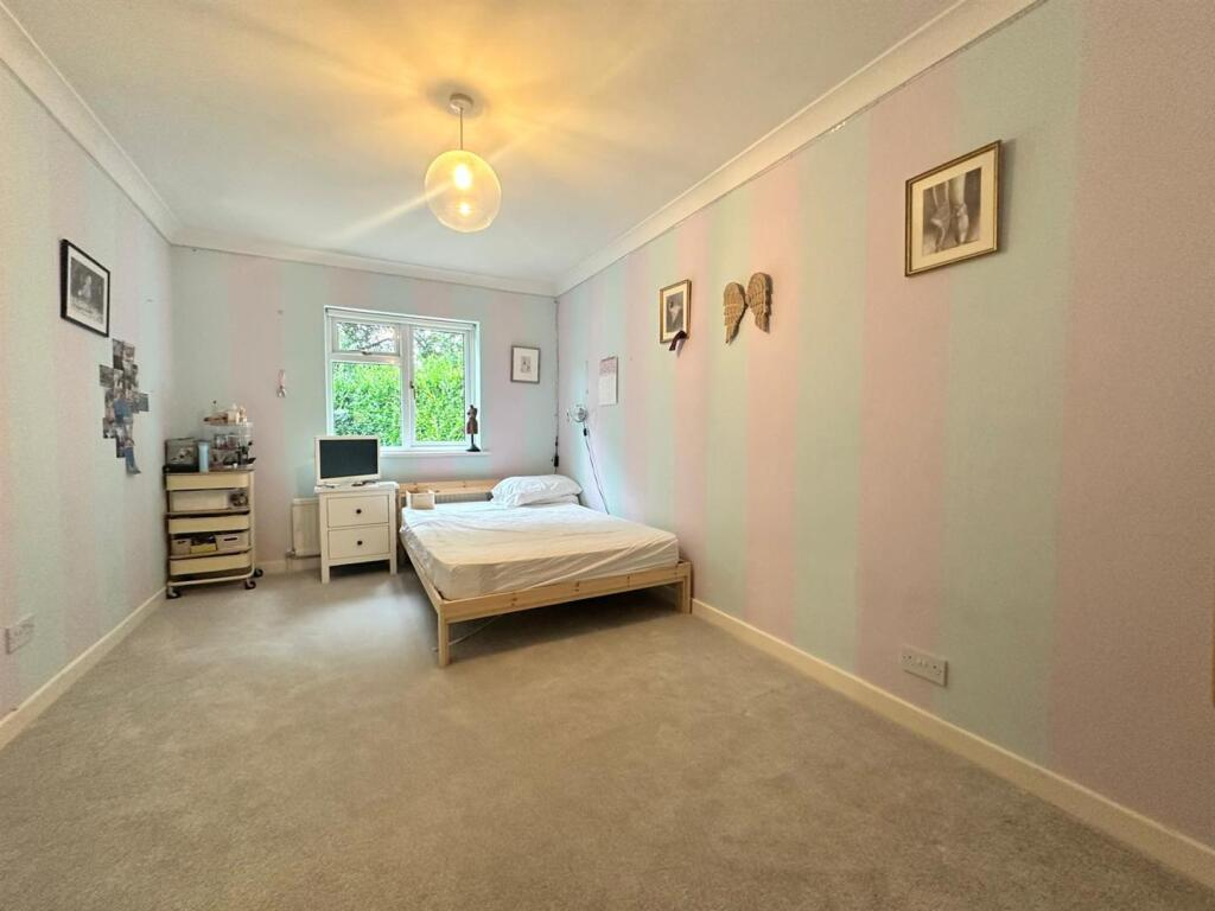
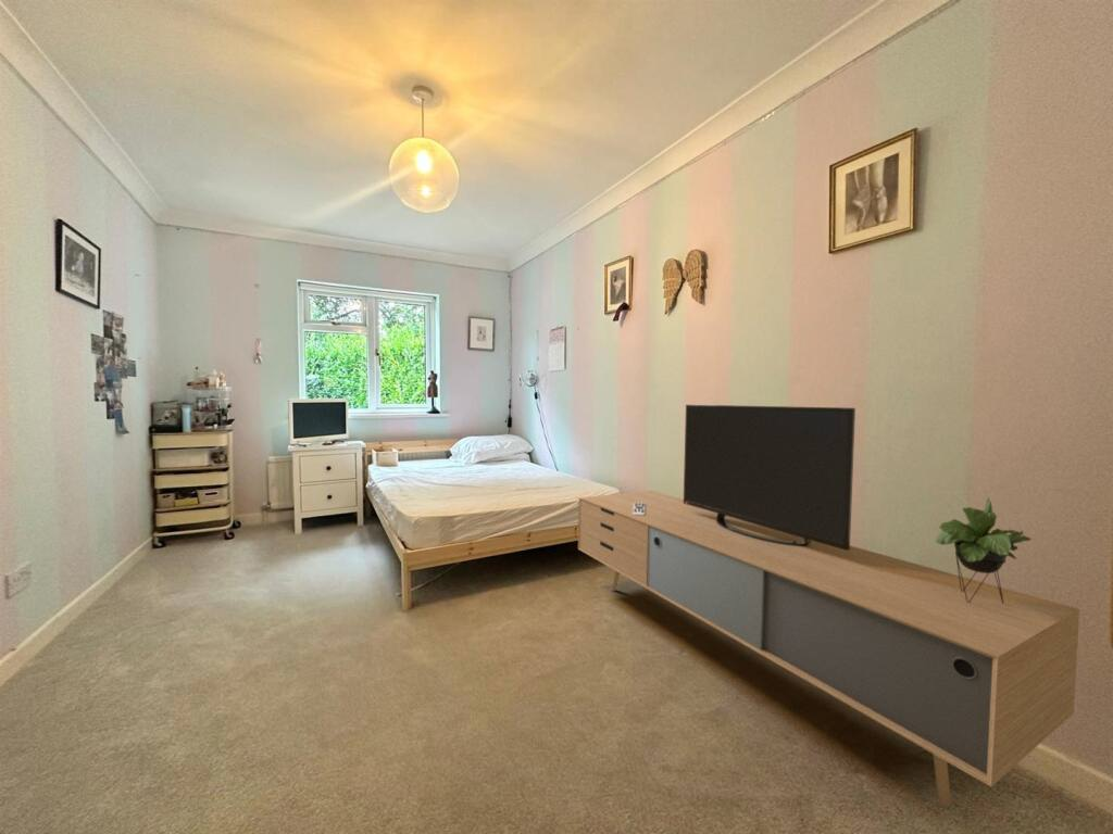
+ media console [577,404,1080,808]
